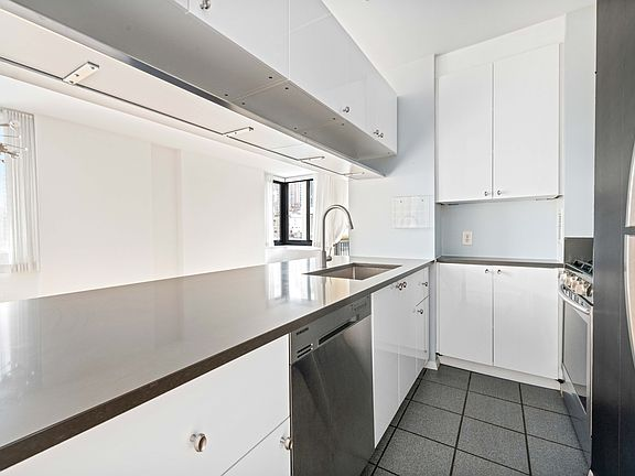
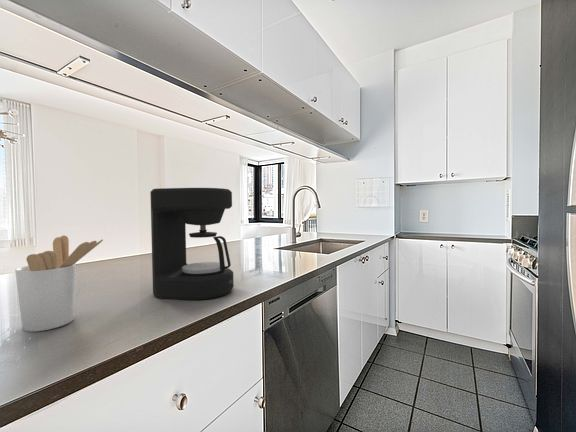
+ coffee maker [149,187,235,301]
+ utensil holder [14,235,104,333]
